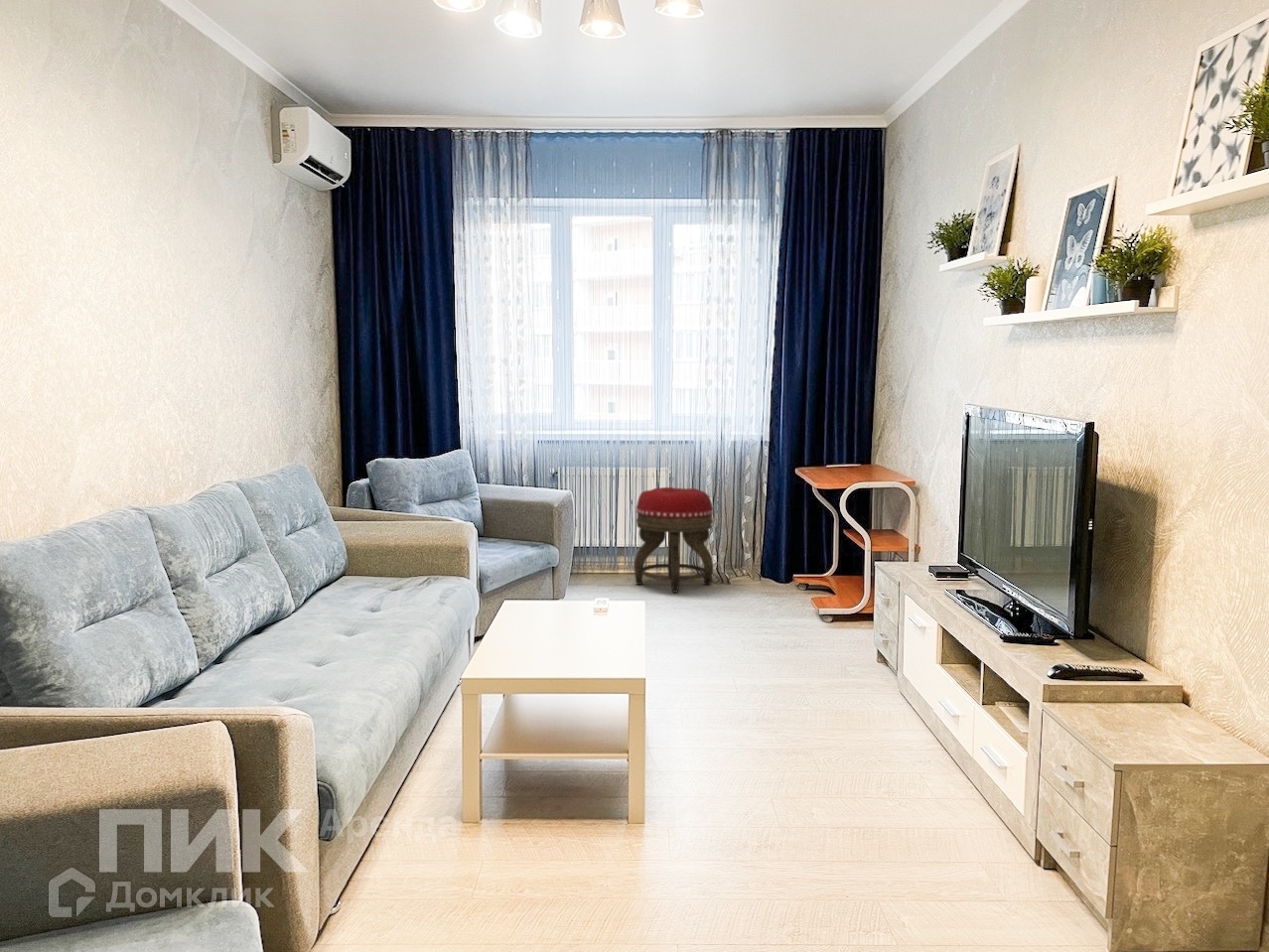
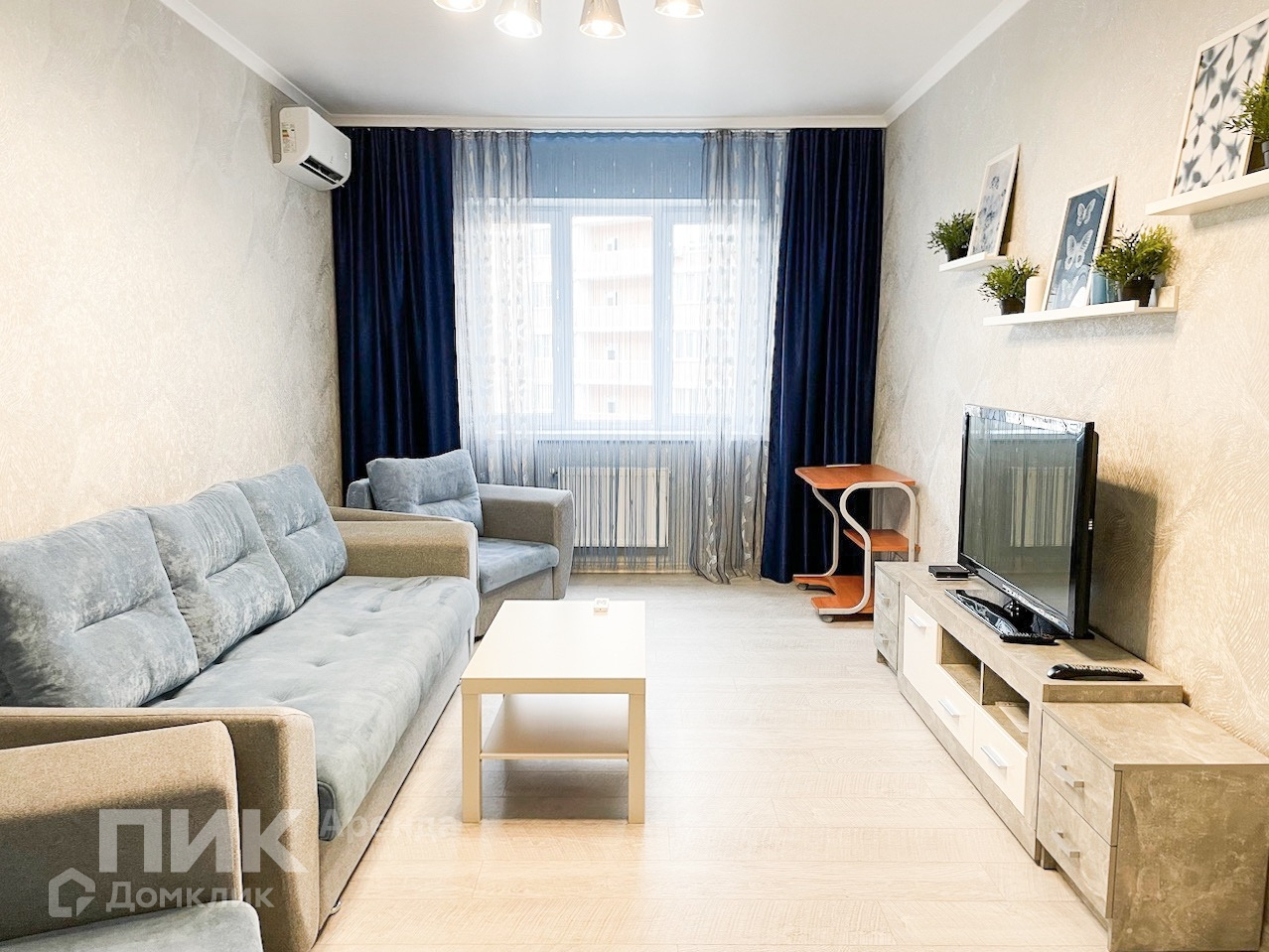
- footstool [634,486,714,594]
